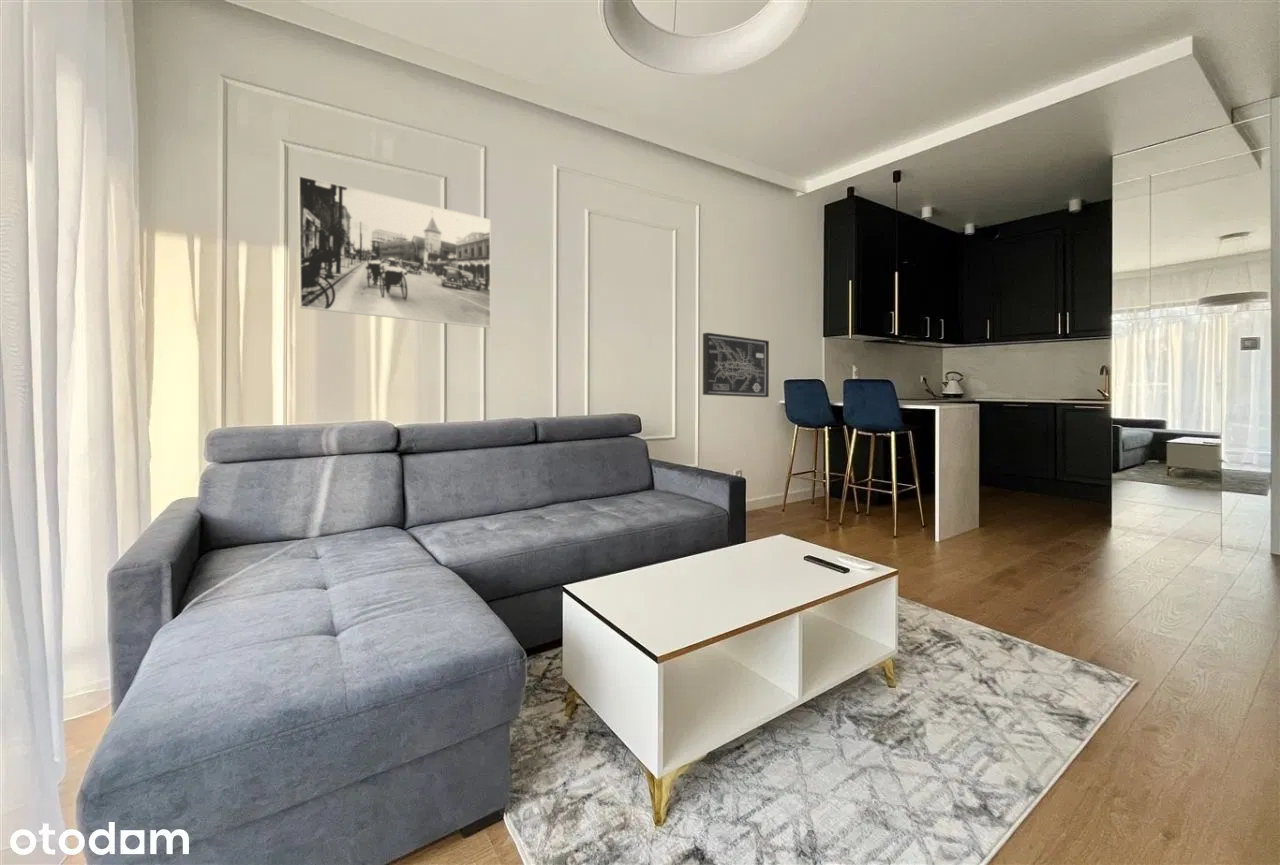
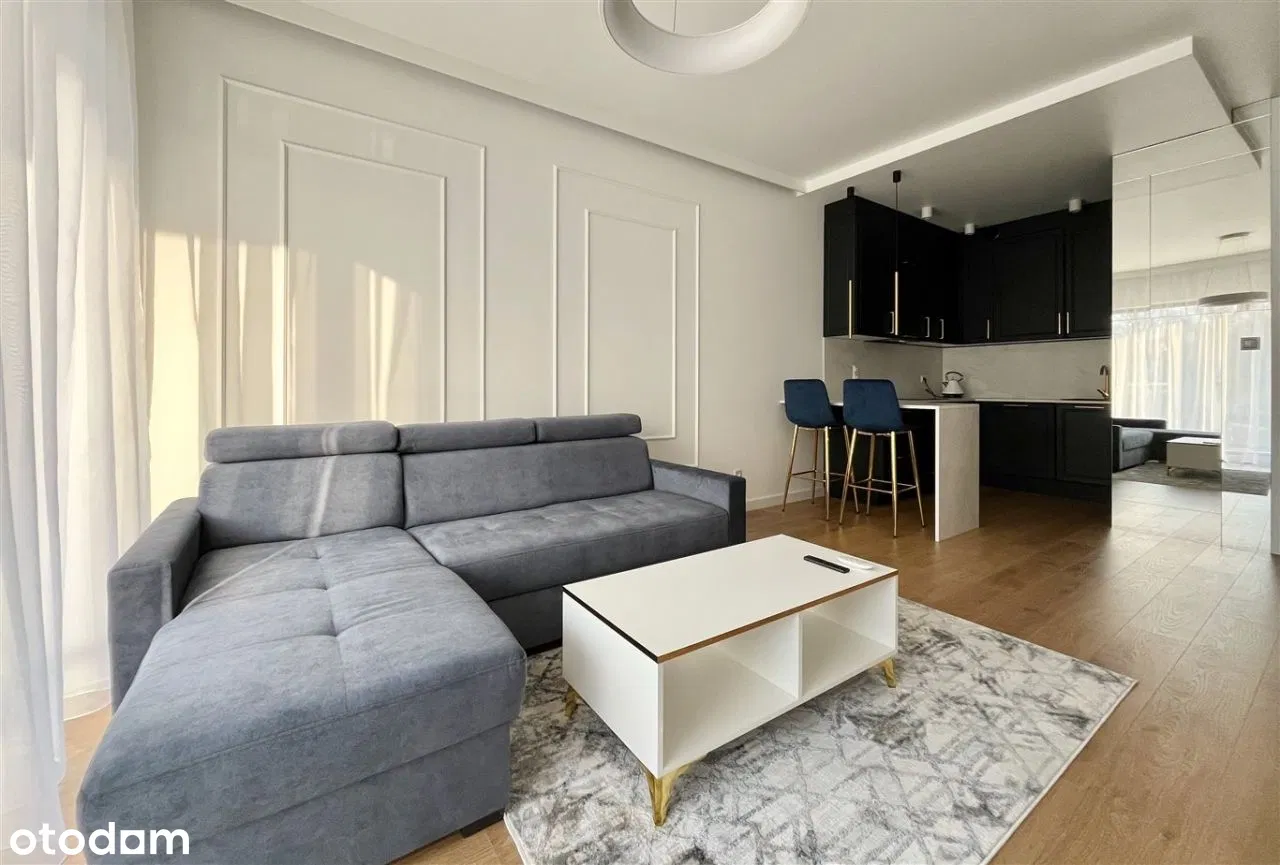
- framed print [297,175,492,329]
- wall art [702,332,770,398]
